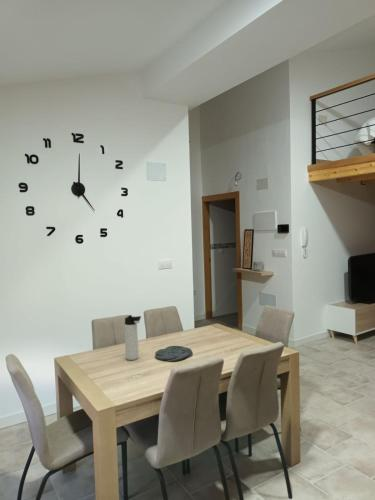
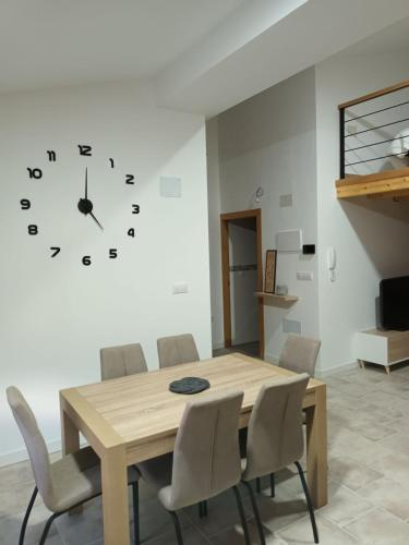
- thermos bottle [124,314,142,361]
